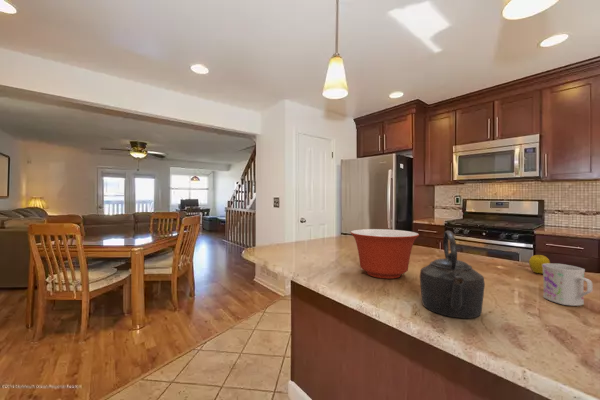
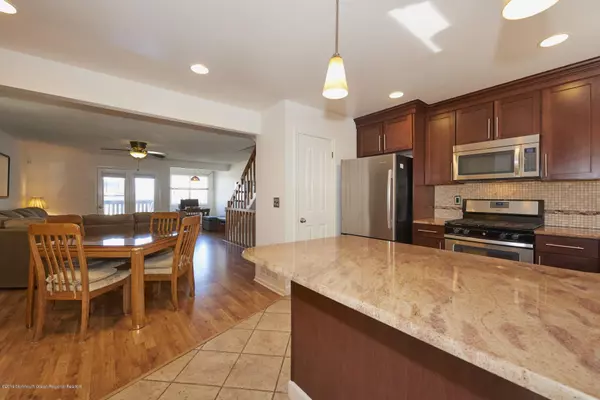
- mug [542,263,594,307]
- kettle [419,230,486,319]
- apple [528,254,551,275]
- mixing bowl [350,228,420,279]
